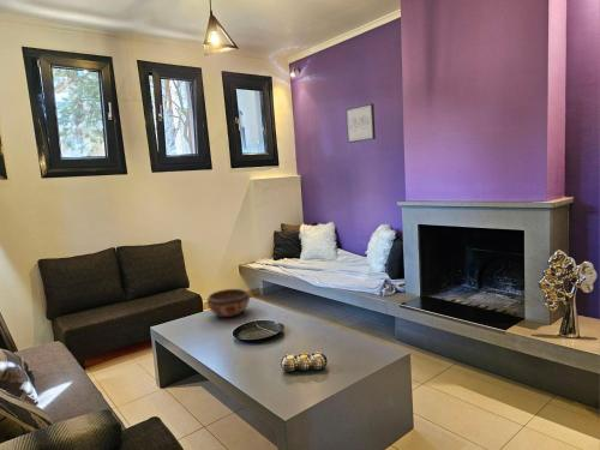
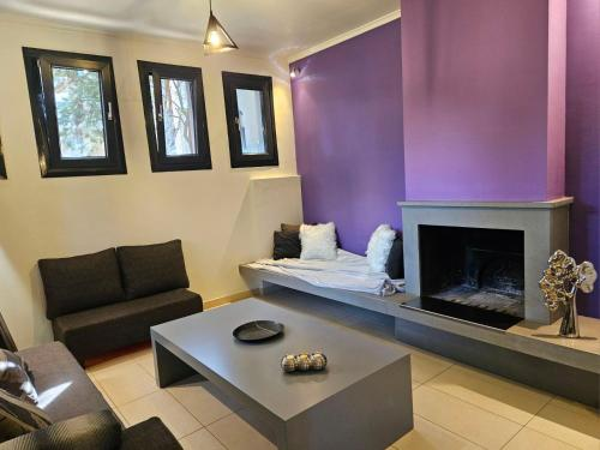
- wall art [344,102,377,144]
- decorative bowl [206,288,251,318]
